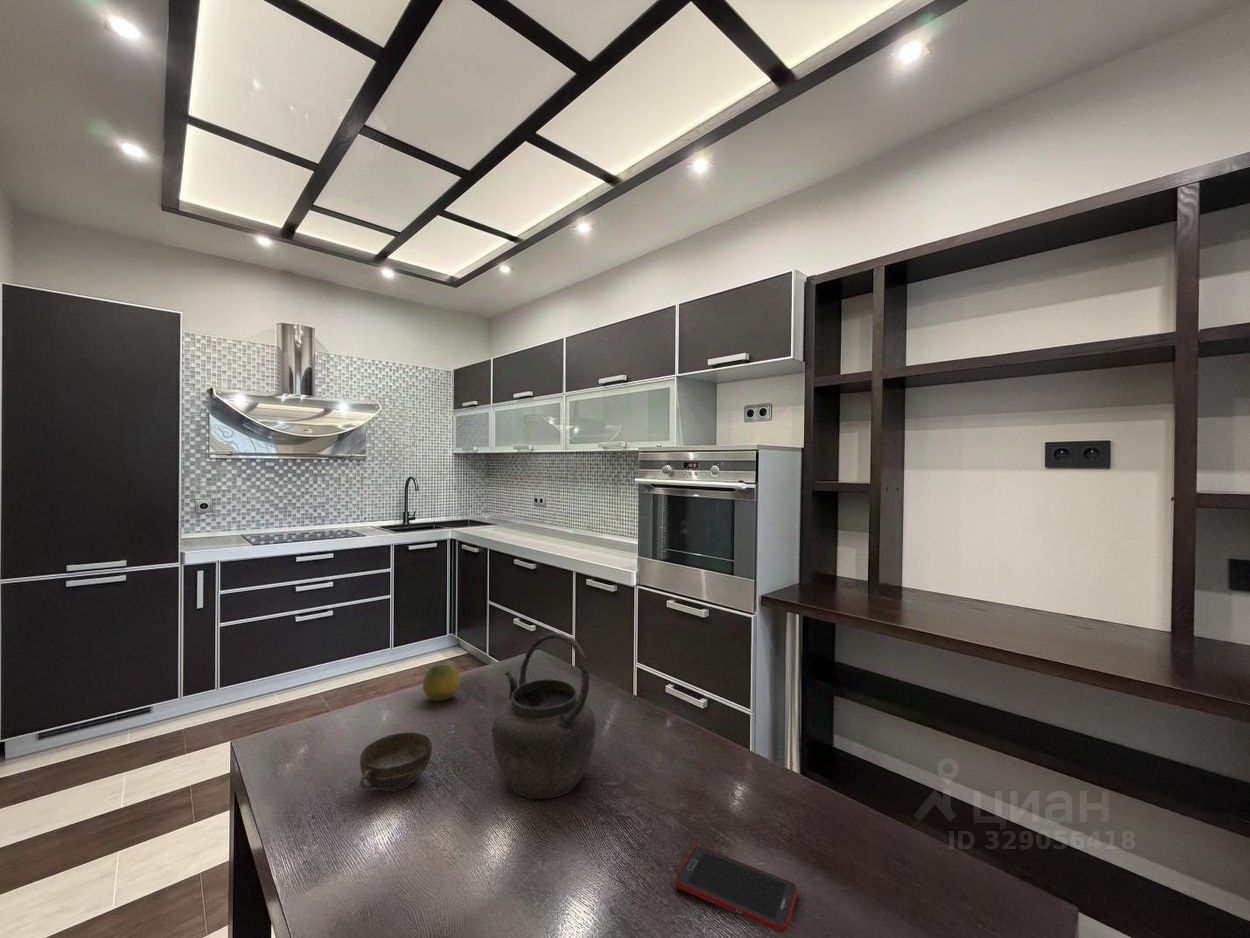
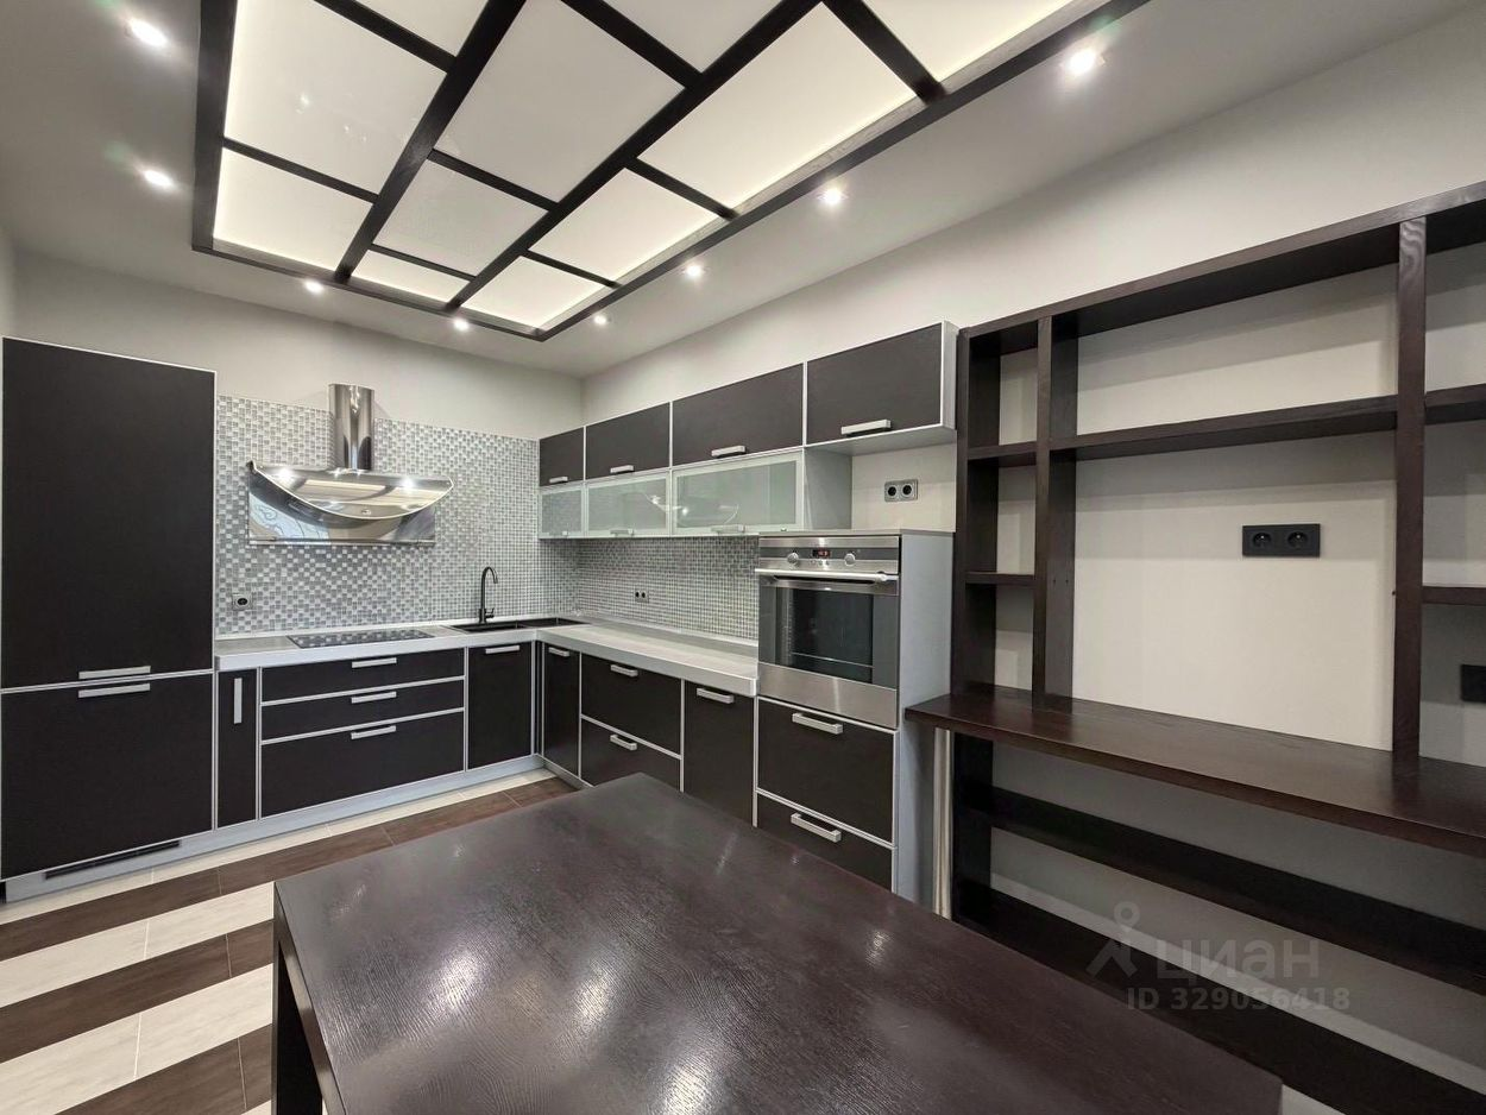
- cell phone [674,845,799,934]
- fruit [422,664,461,702]
- cup [359,732,433,793]
- kettle [491,632,597,800]
